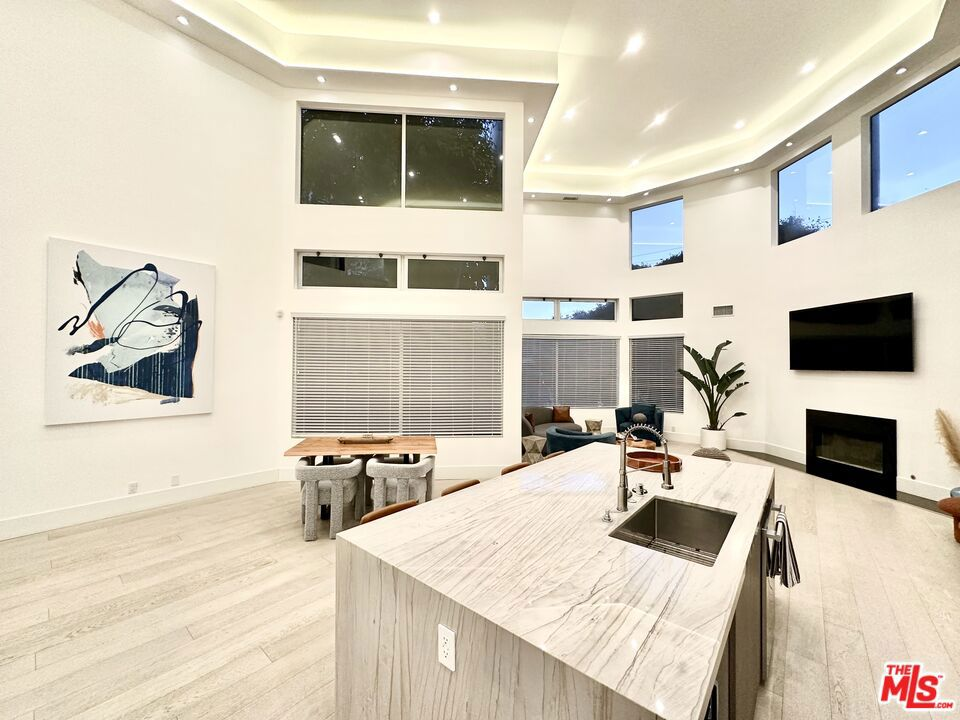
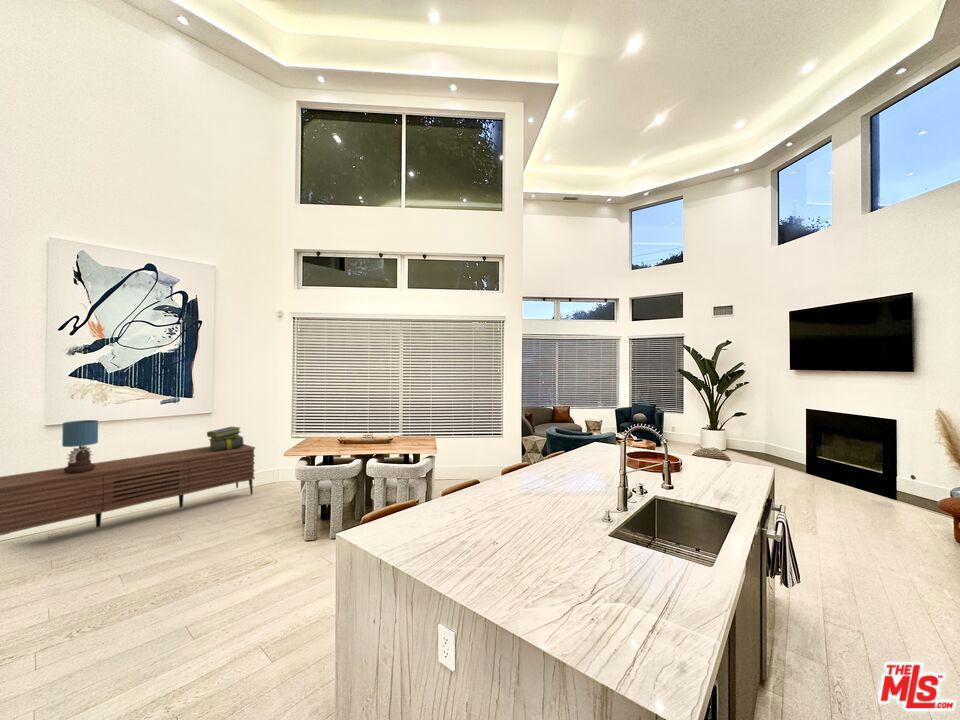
+ sideboard [0,443,256,536]
+ stack of books [206,425,244,452]
+ table lamp [61,419,99,474]
